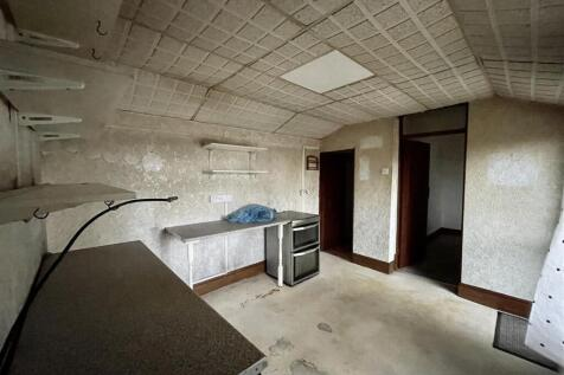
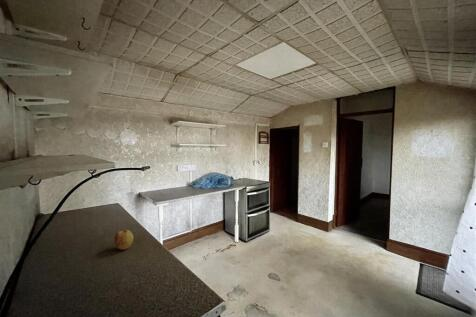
+ apple [113,229,134,251]
